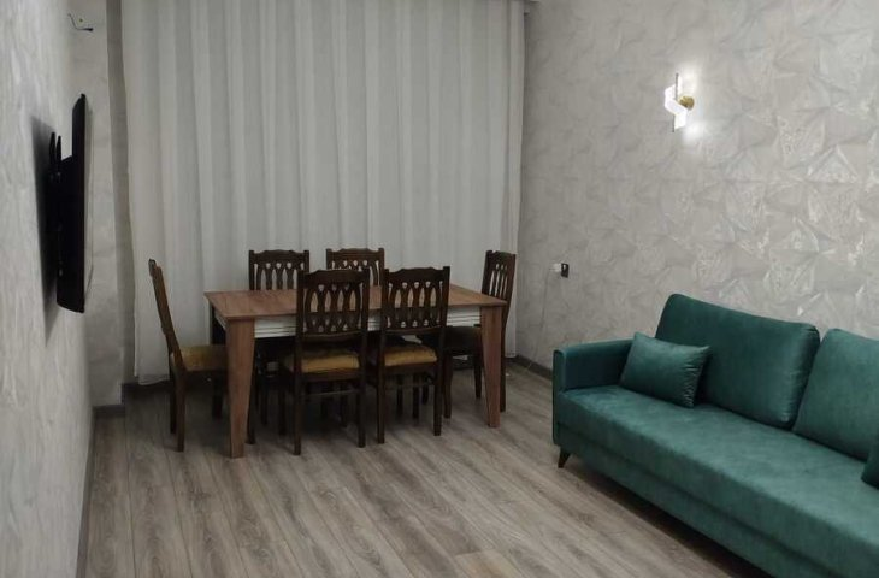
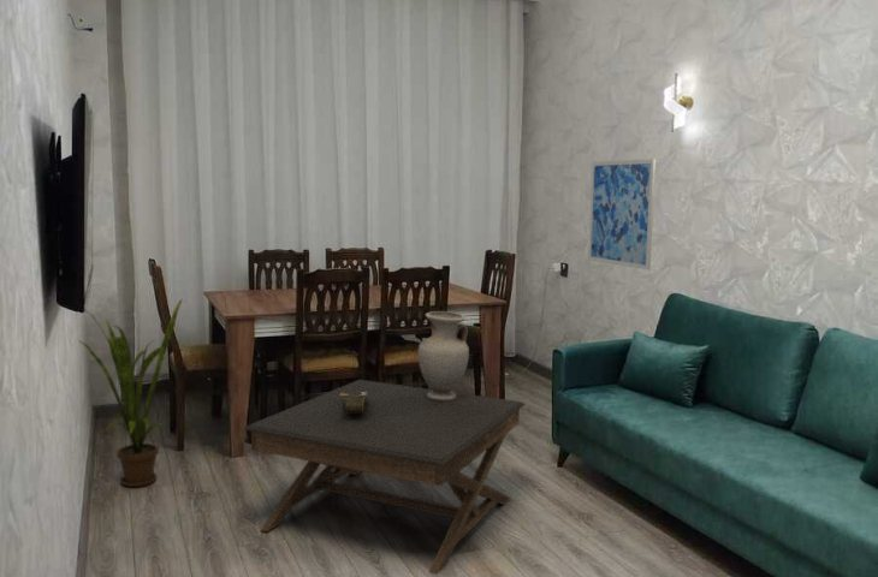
+ wall art [587,157,657,270]
+ coffee table [243,379,526,576]
+ vase [417,310,470,400]
+ house plant [77,297,184,488]
+ decorative bowl [339,391,368,415]
